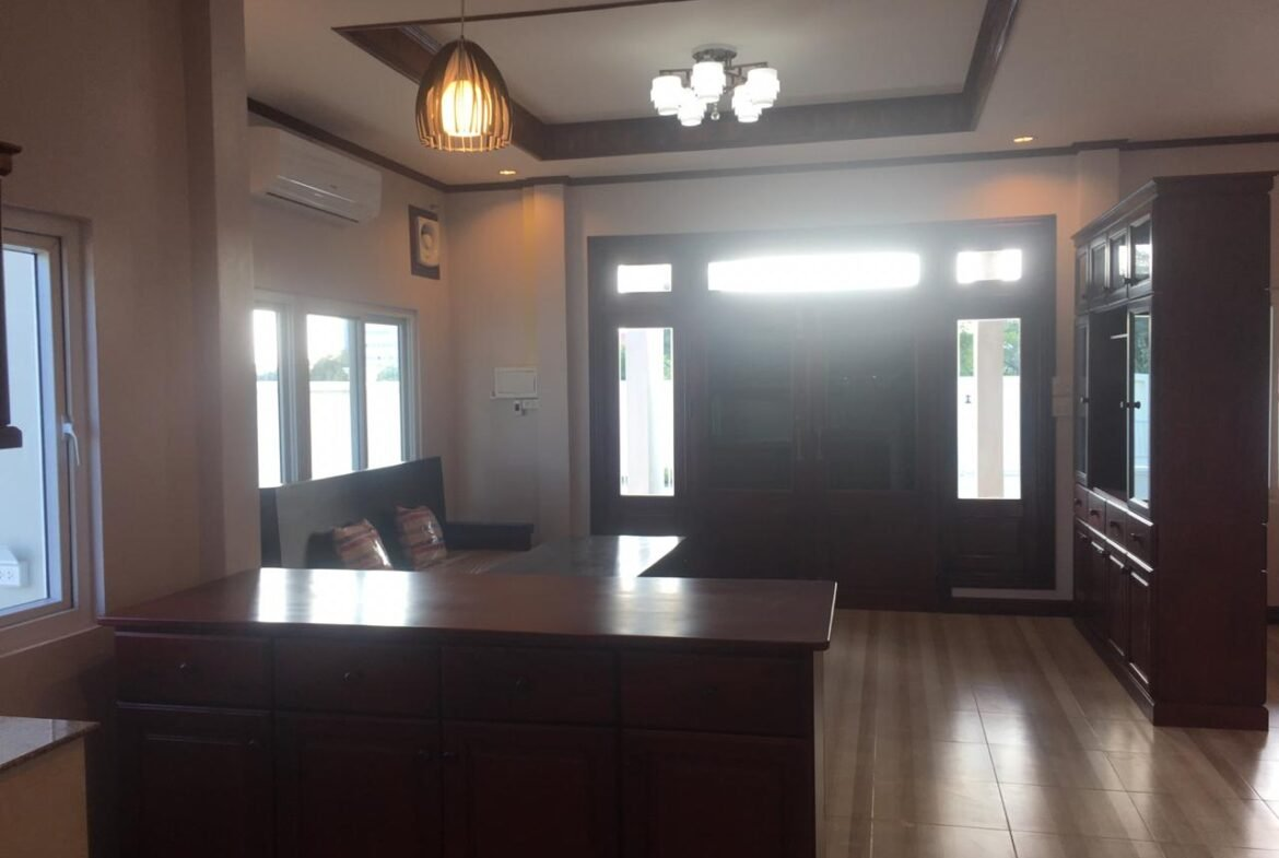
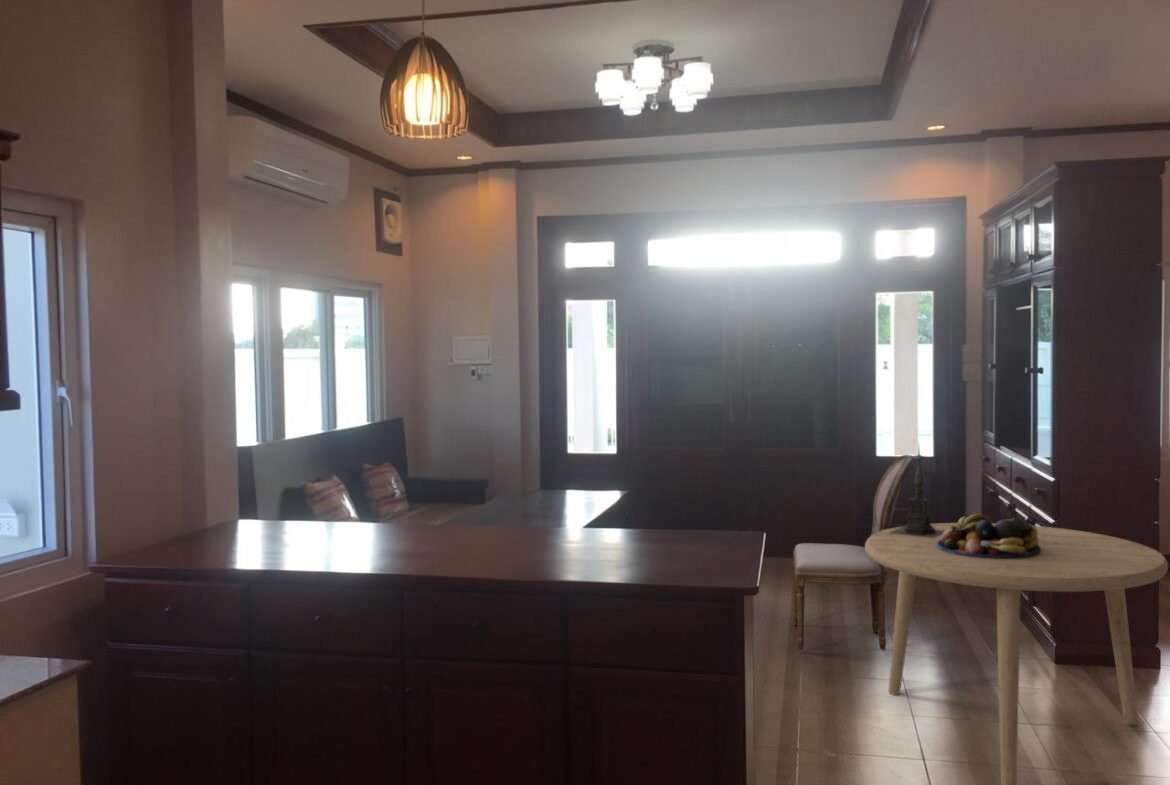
+ dining table [864,522,1169,785]
+ dining chair [792,454,913,652]
+ fruit bowl [936,513,1041,558]
+ candle holder [888,443,945,538]
